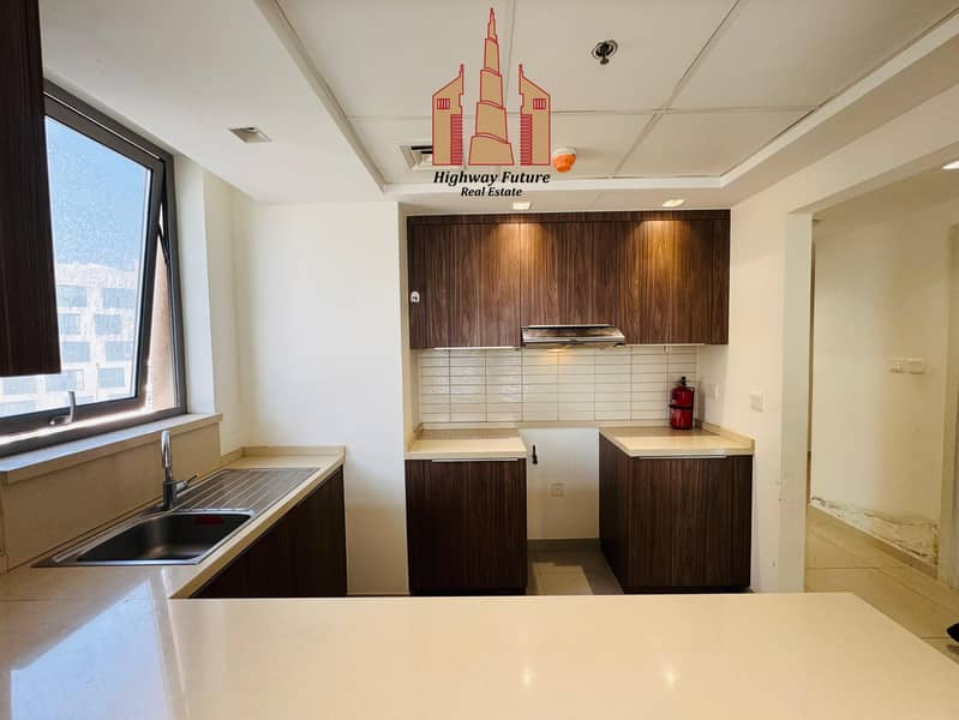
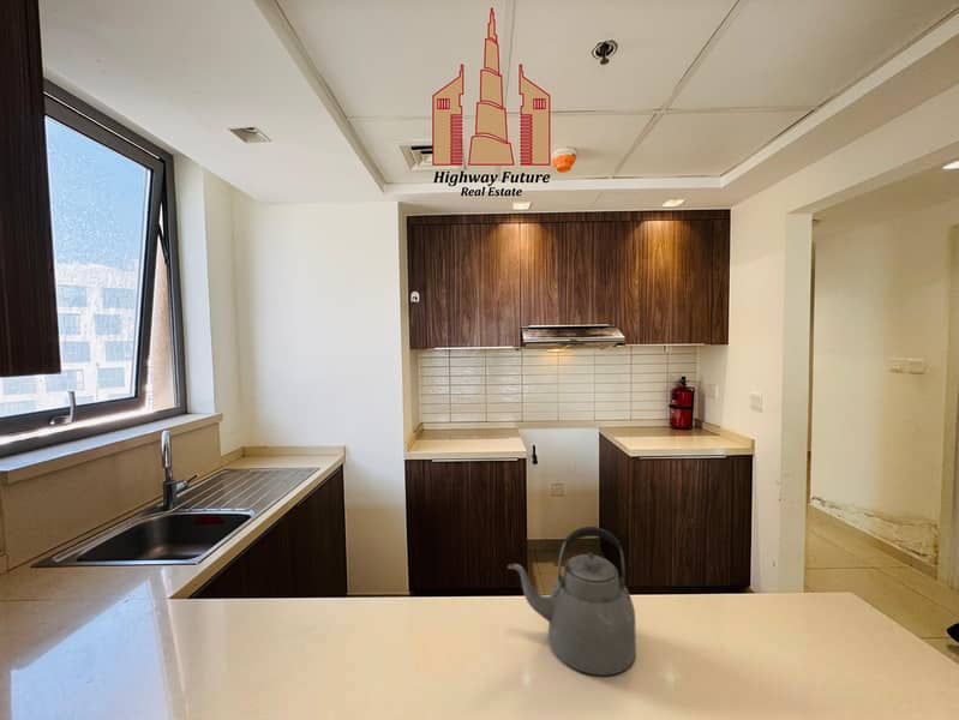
+ kettle [507,526,637,676]
